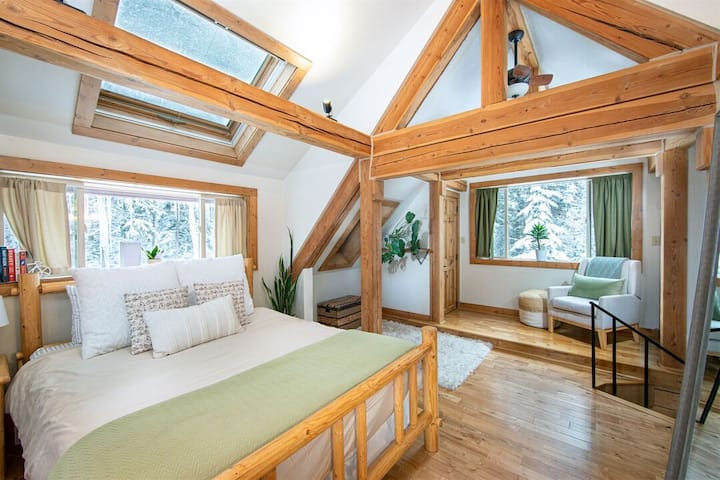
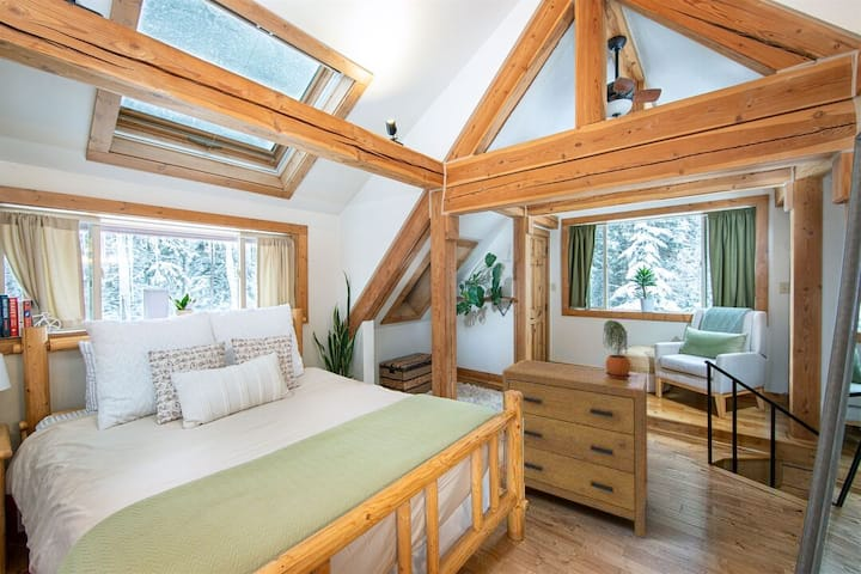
+ dresser [501,359,648,539]
+ potted plant [602,319,631,379]
